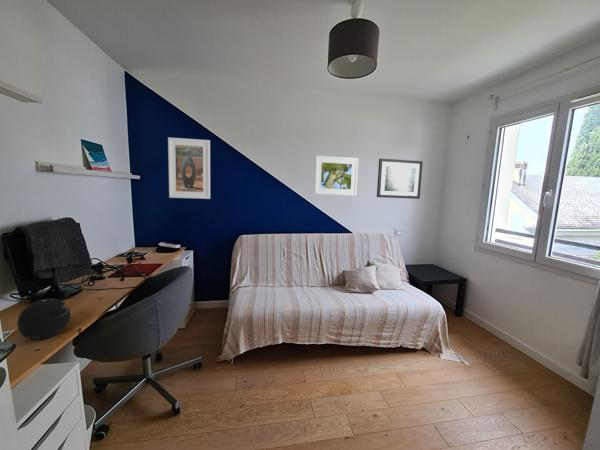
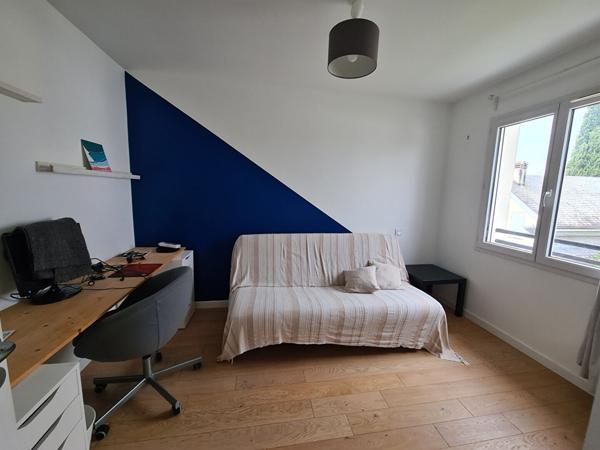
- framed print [167,136,211,200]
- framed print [313,155,359,197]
- speaker [16,298,72,341]
- wall art [376,157,424,200]
